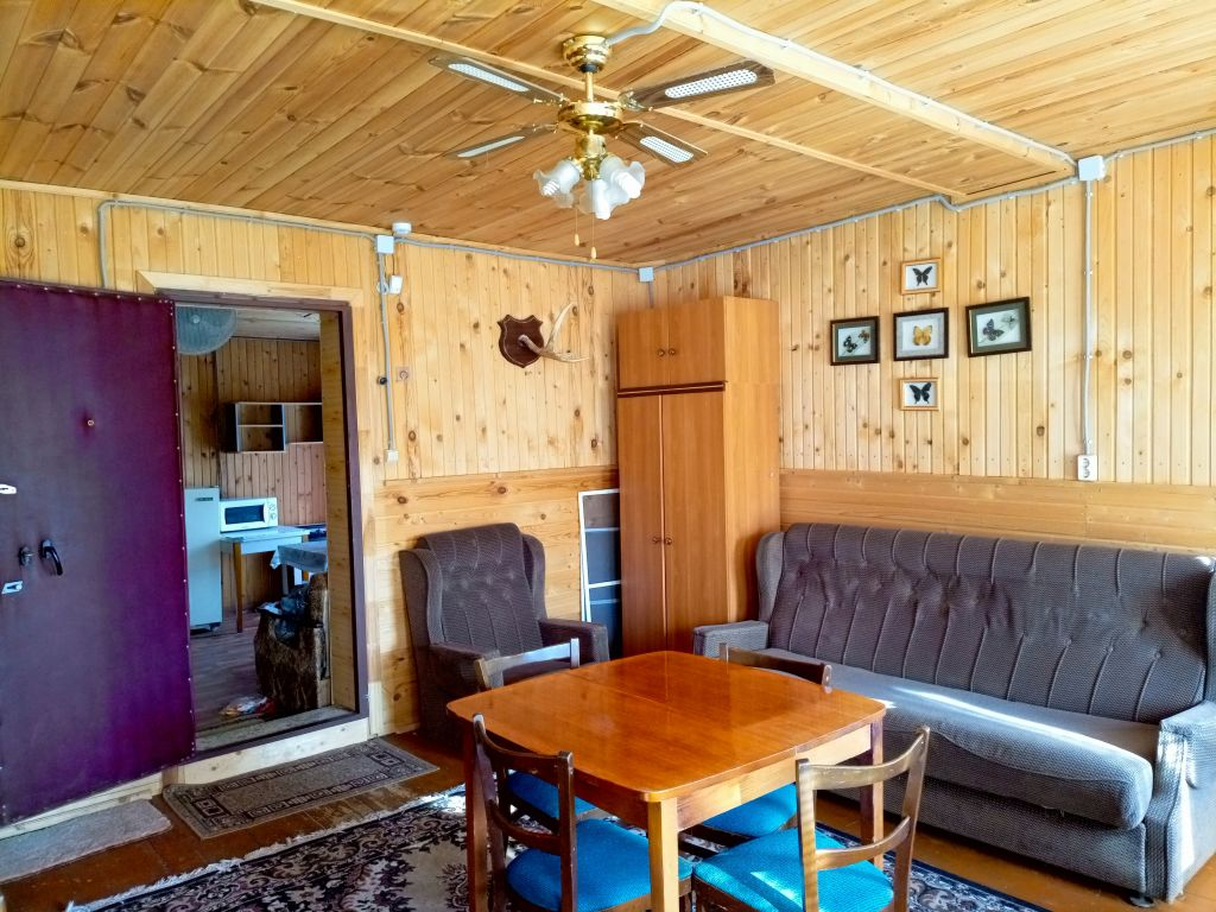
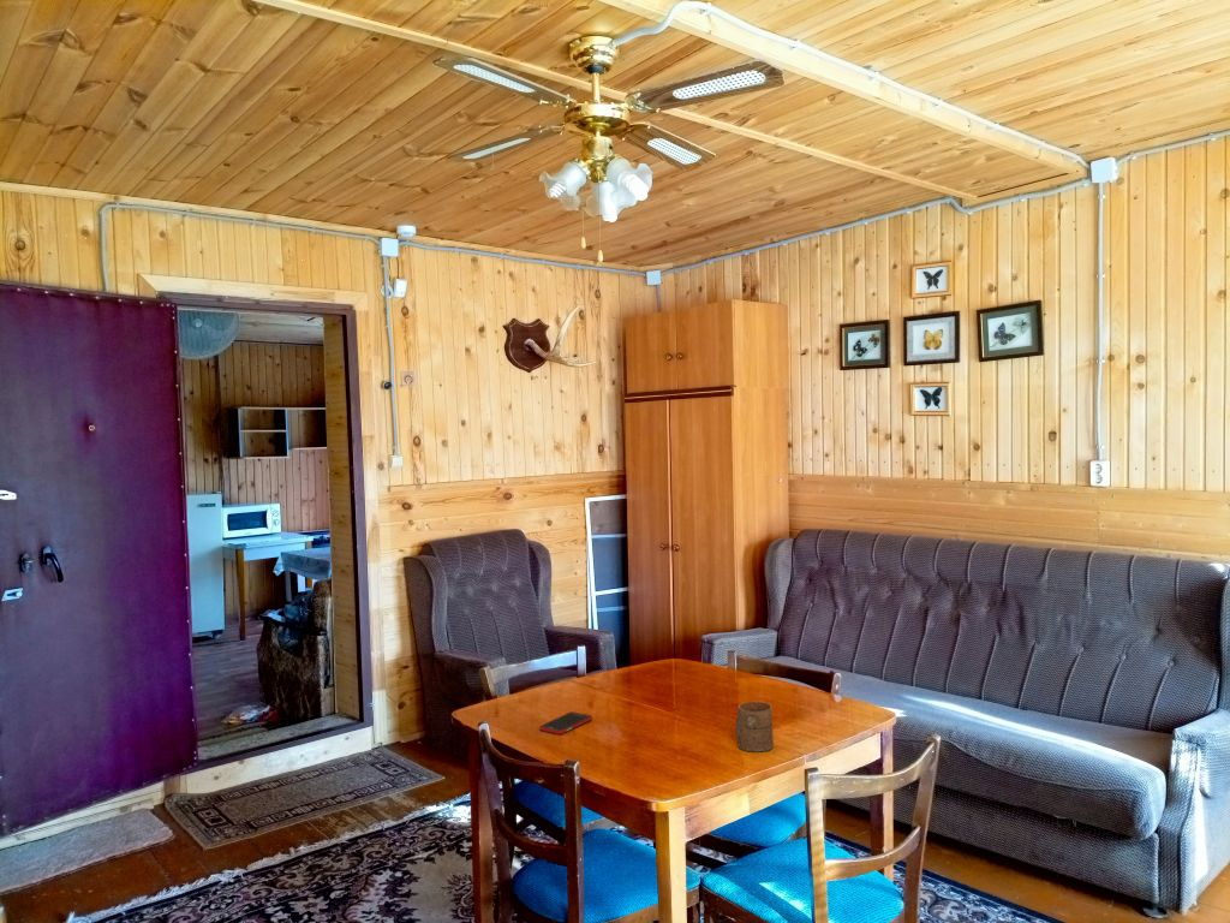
+ cell phone [538,710,593,736]
+ cup [735,701,775,754]
